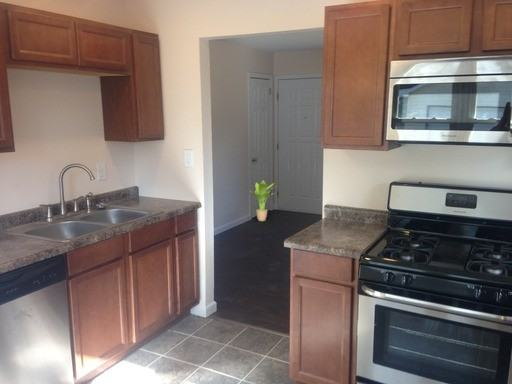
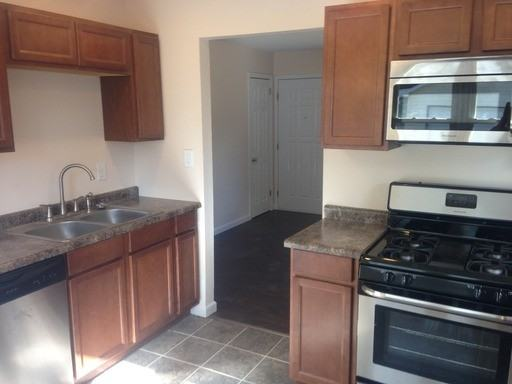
- potted plant [247,180,279,222]
